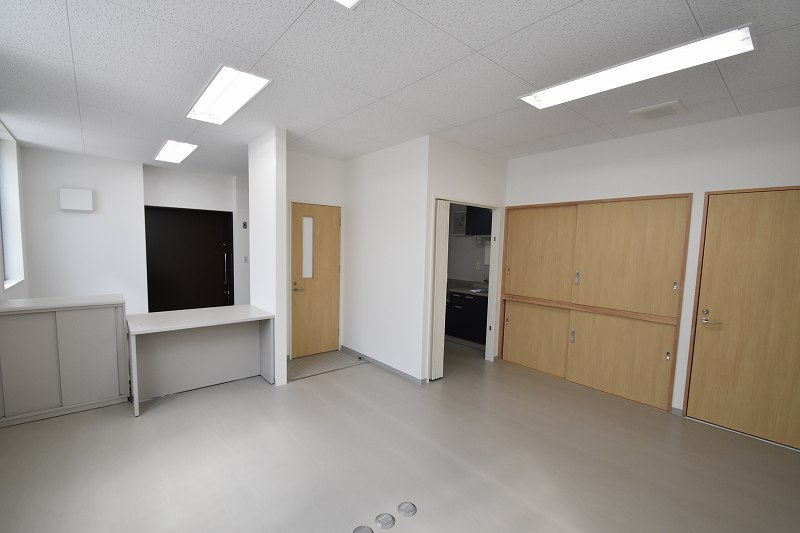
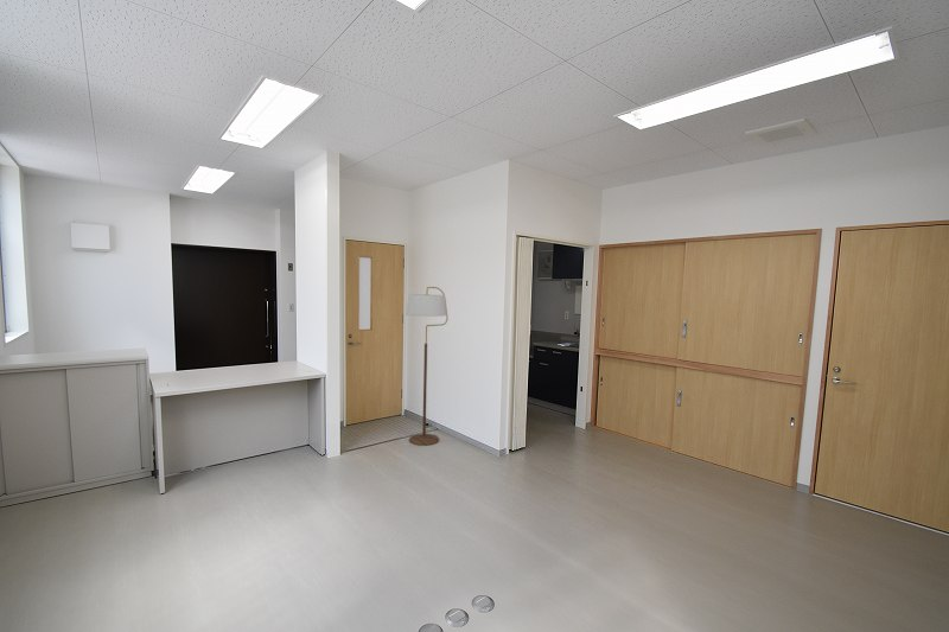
+ floor lamp [405,286,448,447]
